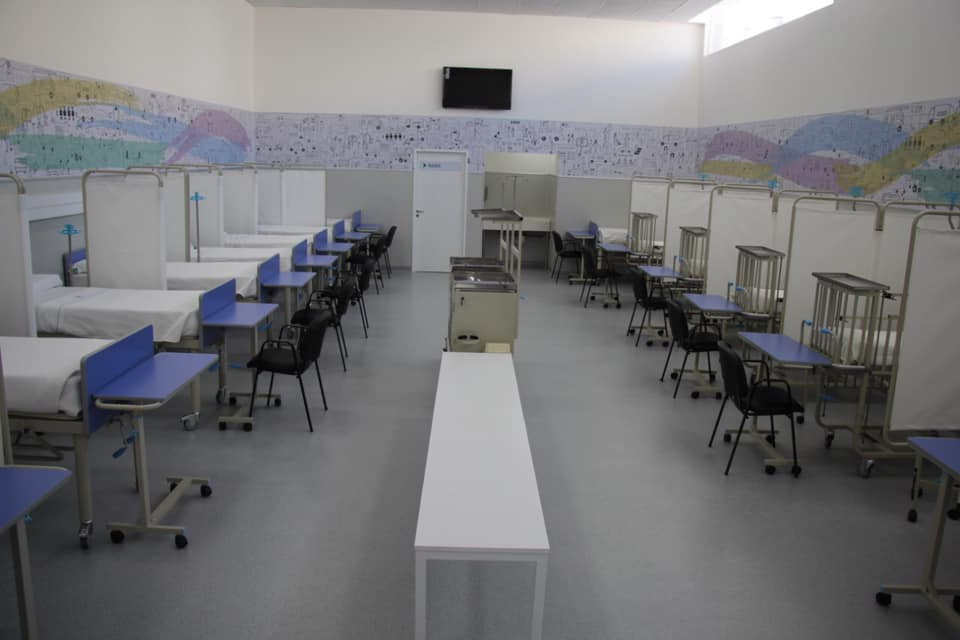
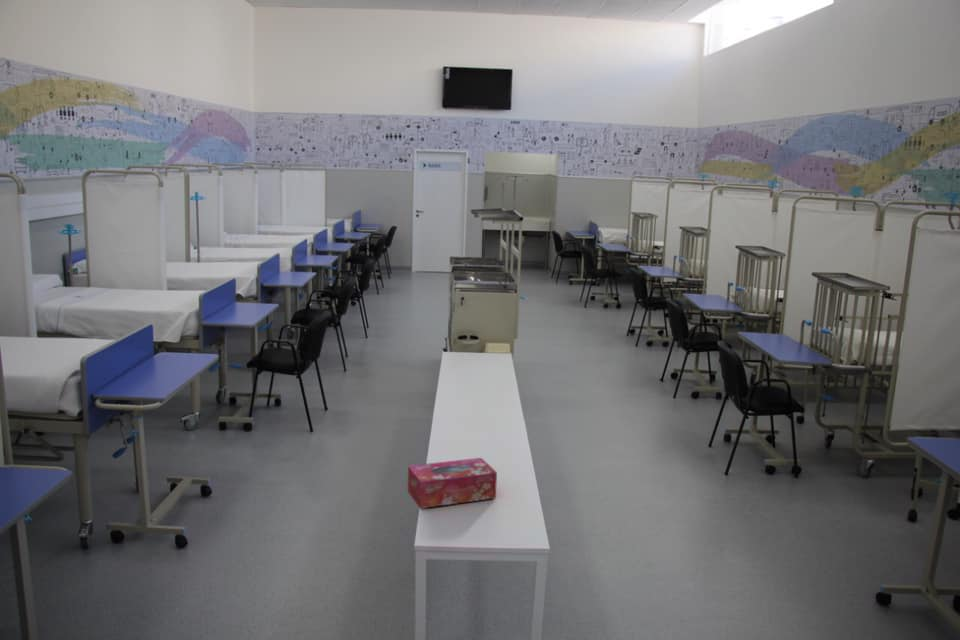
+ tissue box [407,457,498,509]
